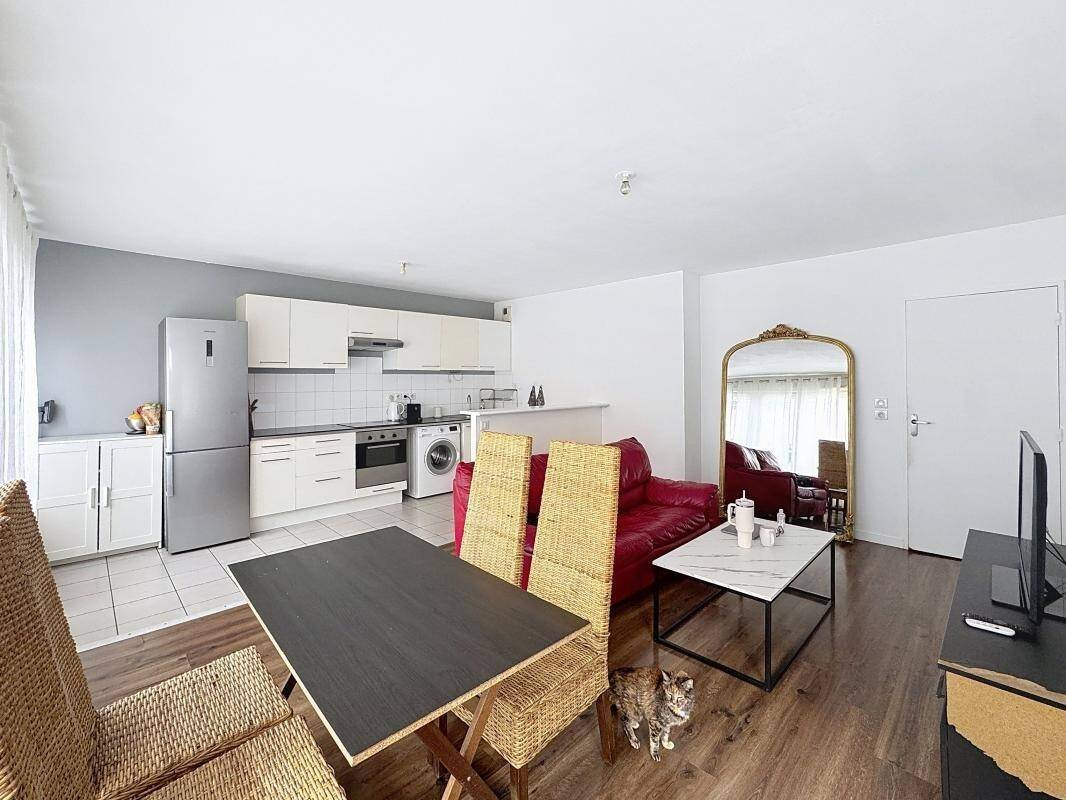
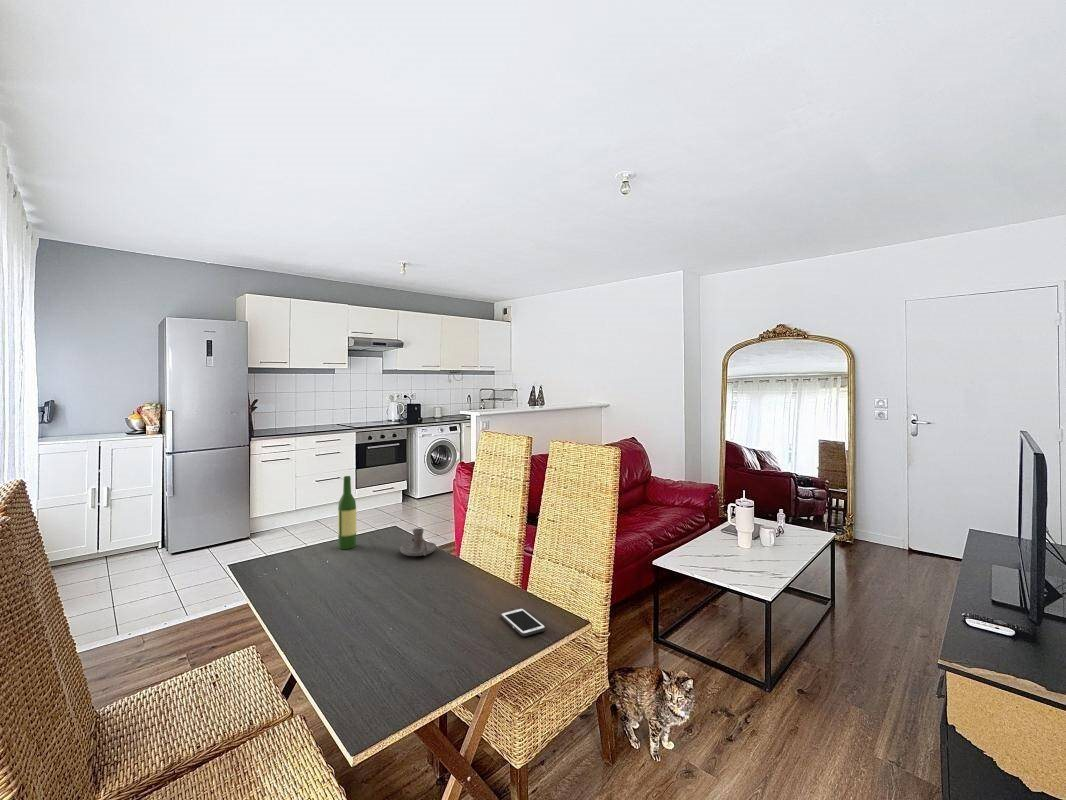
+ wine bottle [337,475,357,550]
+ candle holder [399,527,437,557]
+ cell phone [500,607,547,637]
